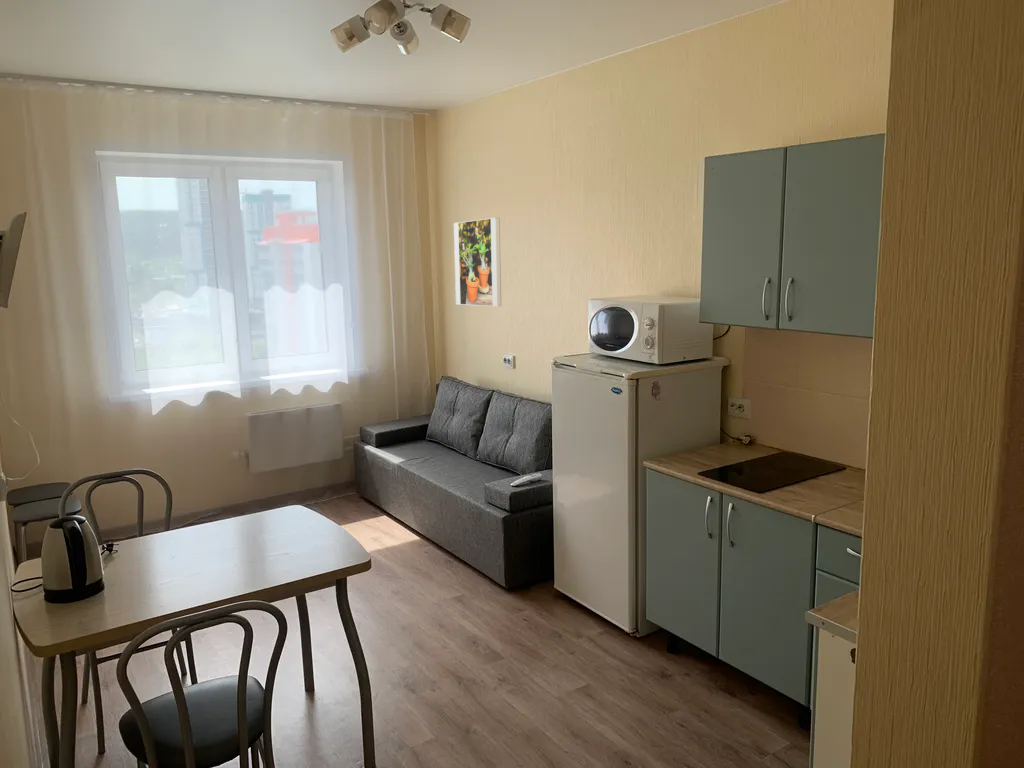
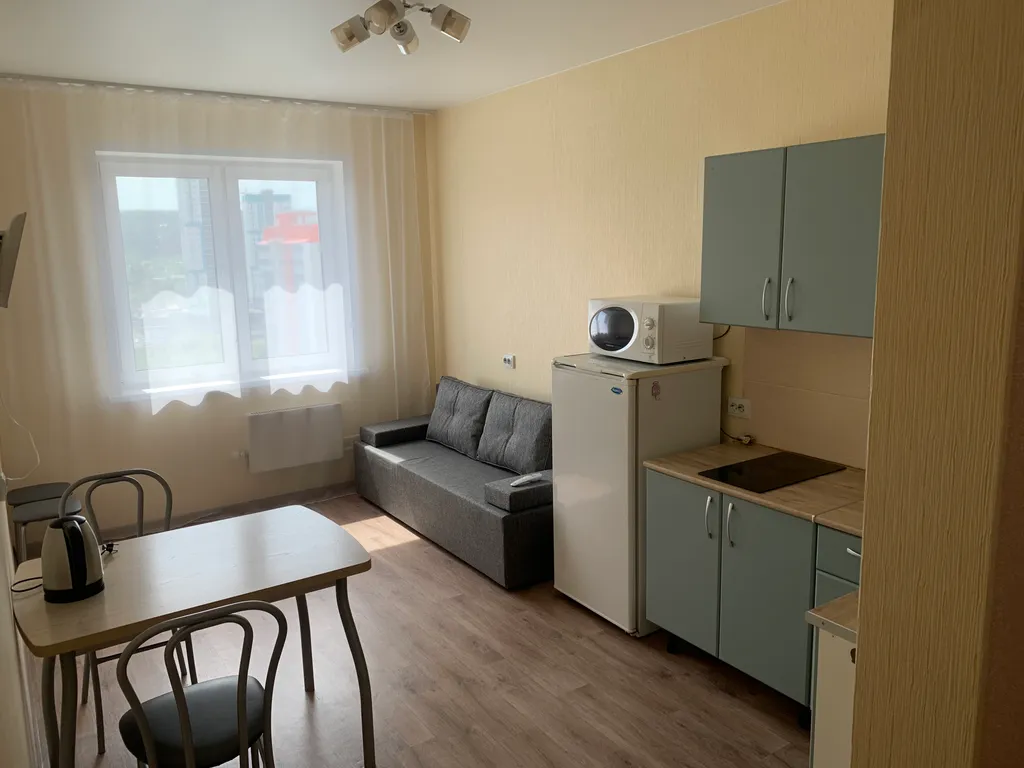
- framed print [453,217,502,307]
